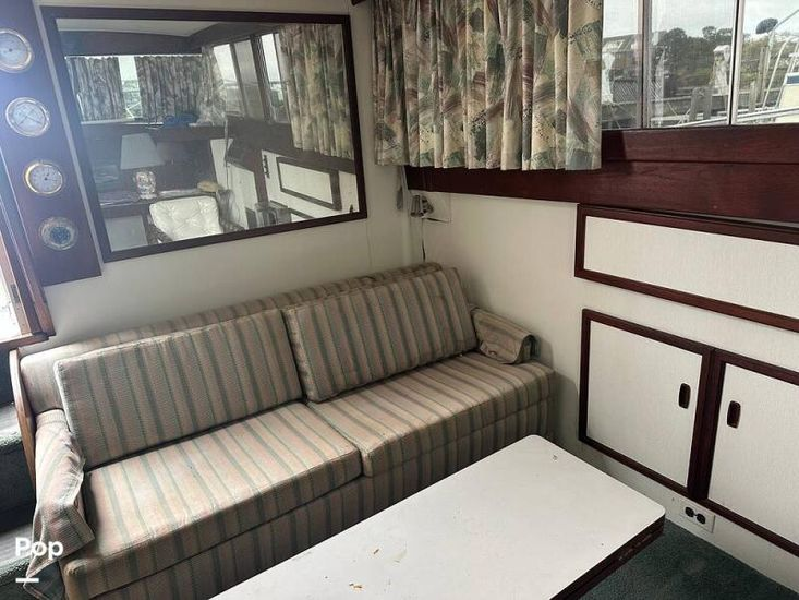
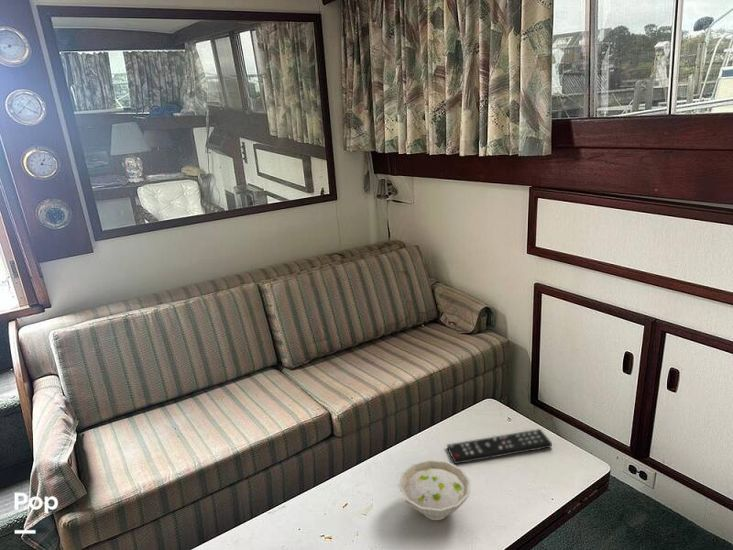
+ remote control [446,428,553,465]
+ bowl [397,459,471,521]
